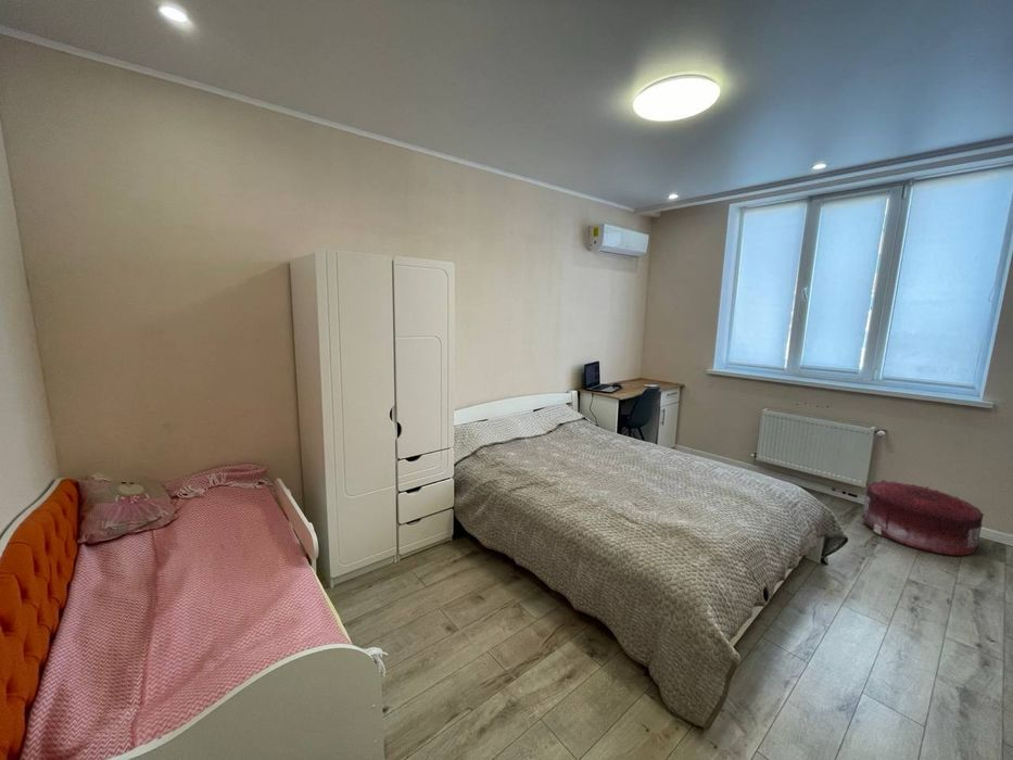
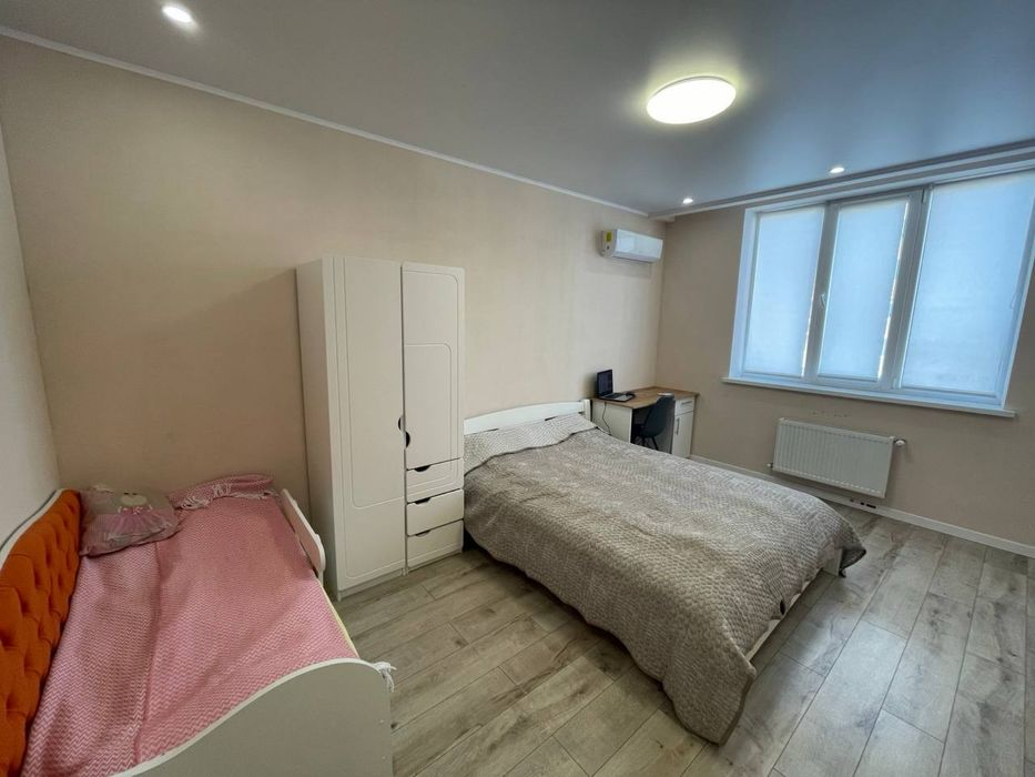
- pouf [861,479,985,557]
